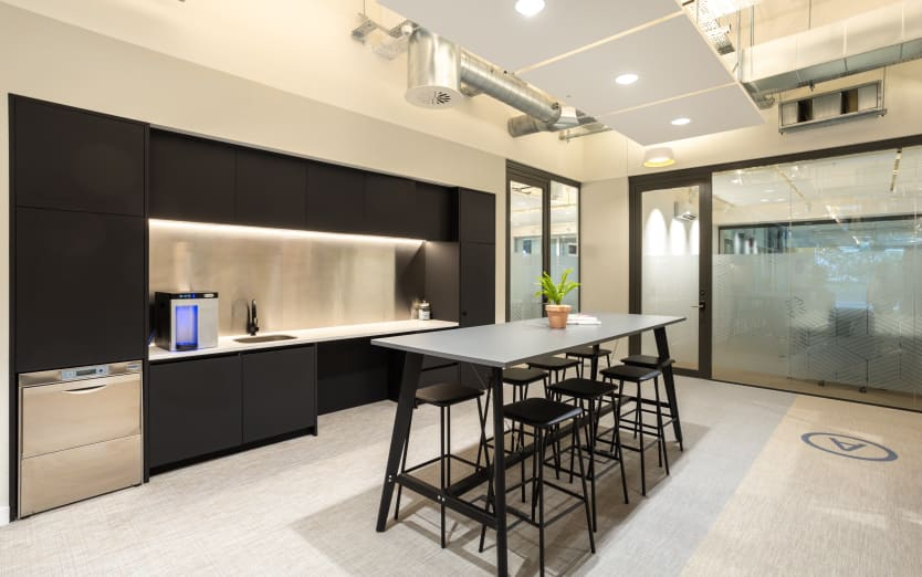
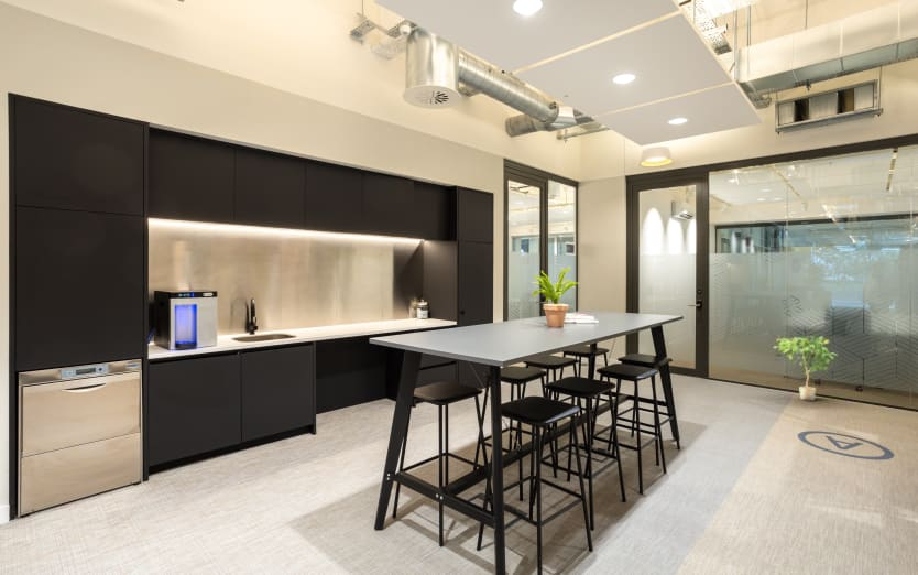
+ potted plant [772,335,839,402]
